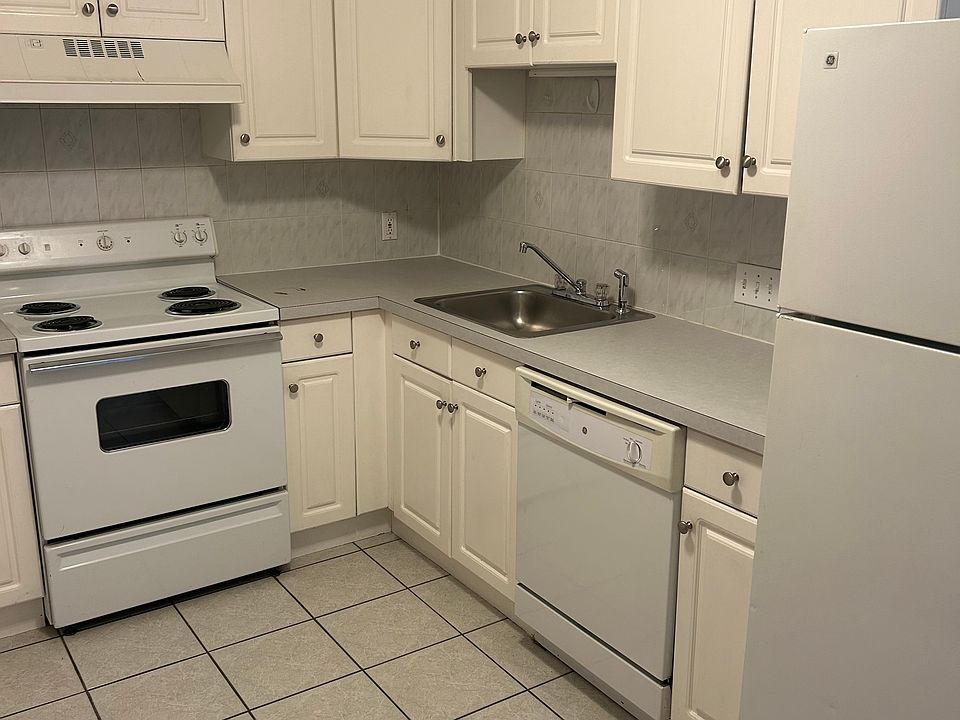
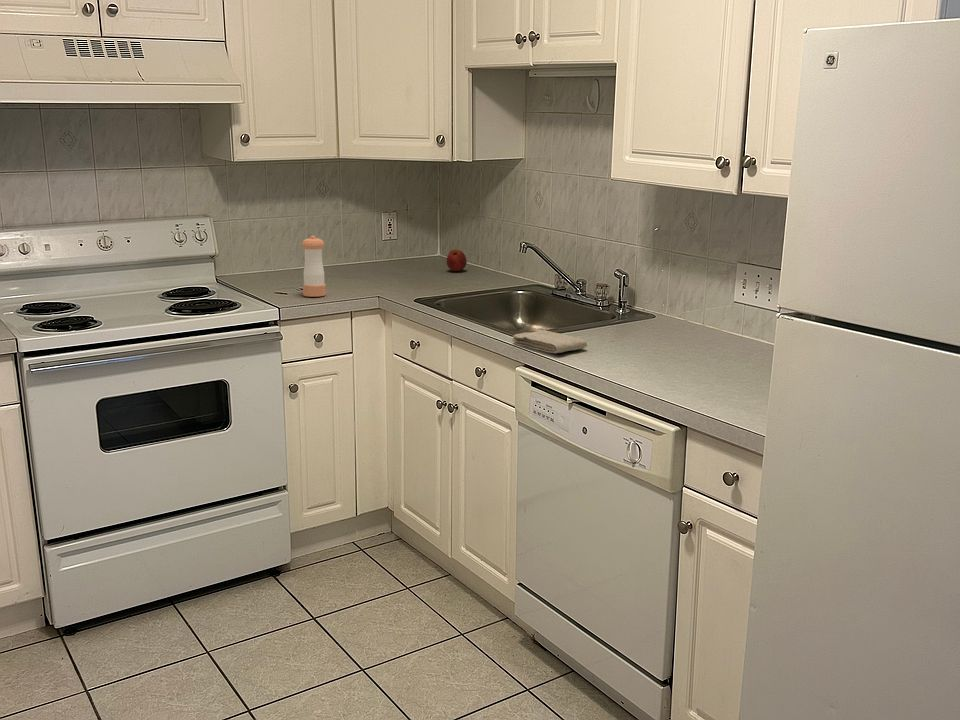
+ washcloth [511,329,588,354]
+ apple [446,248,468,272]
+ pepper shaker [301,235,327,298]
